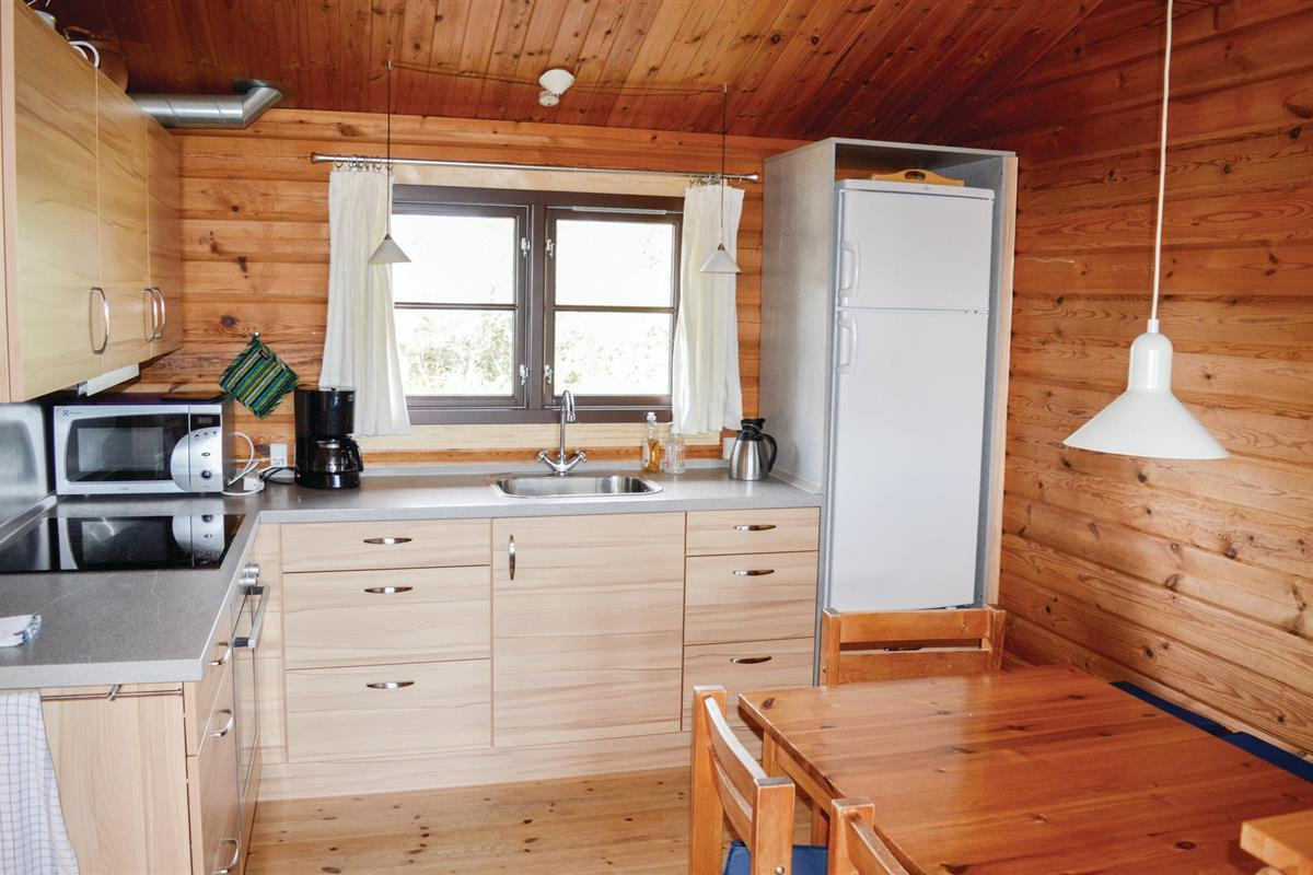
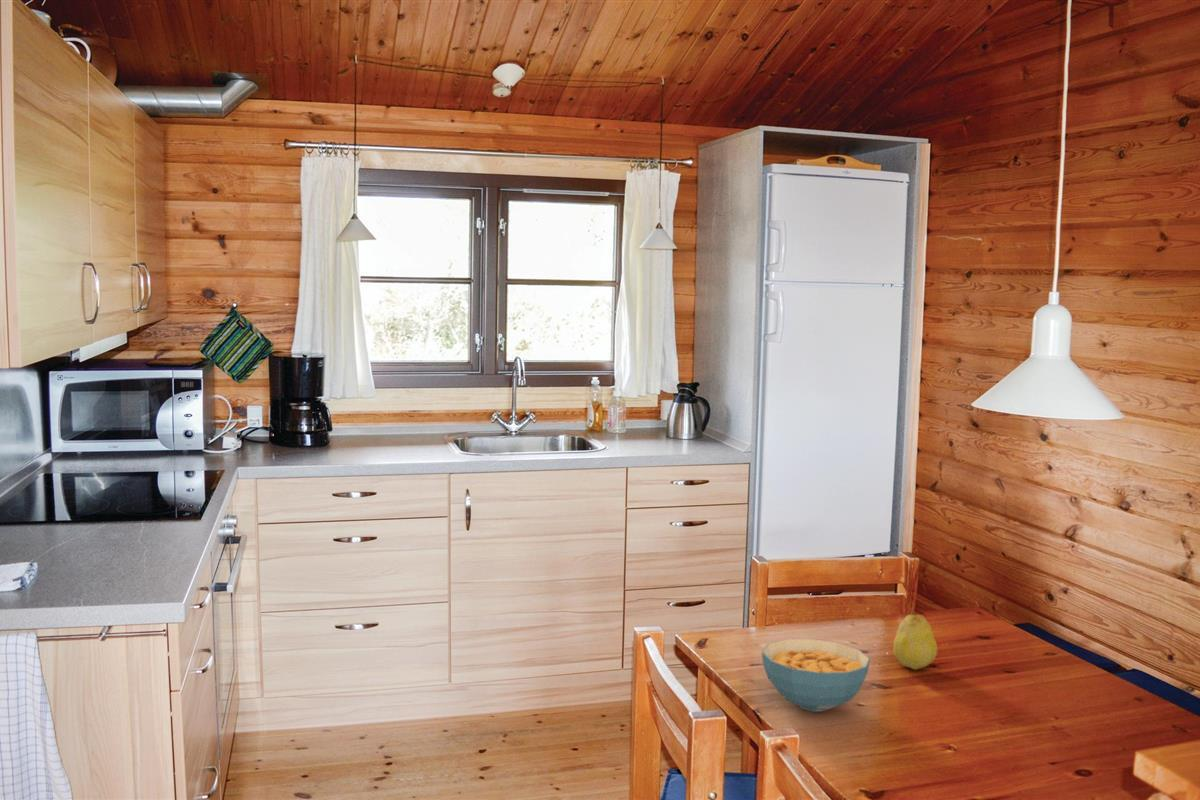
+ fruit [892,608,938,671]
+ cereal bowl [761,638,871,713]
